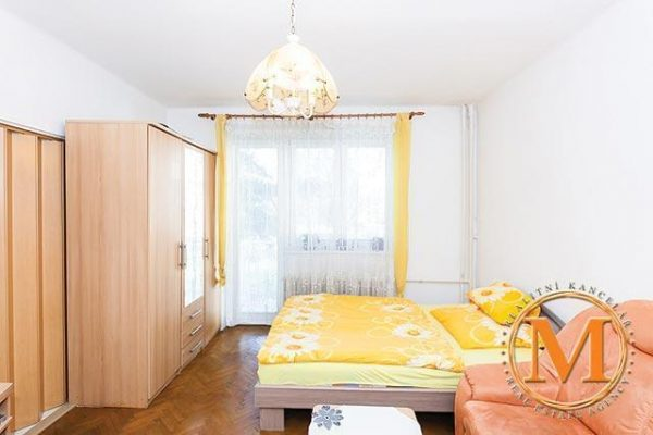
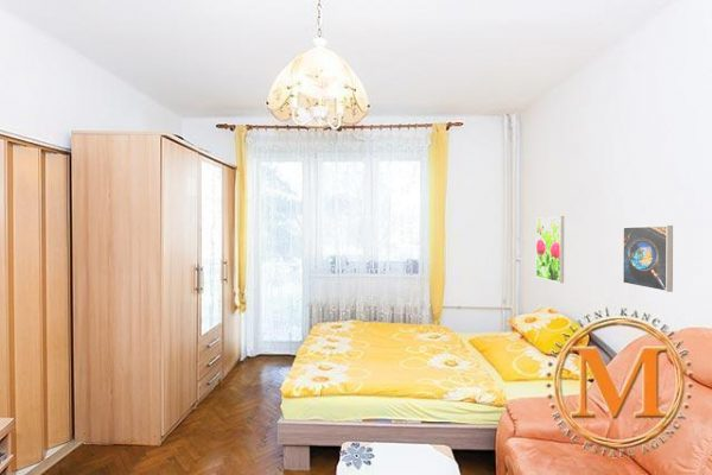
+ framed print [535,215,565,284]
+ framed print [622,224,674,293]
